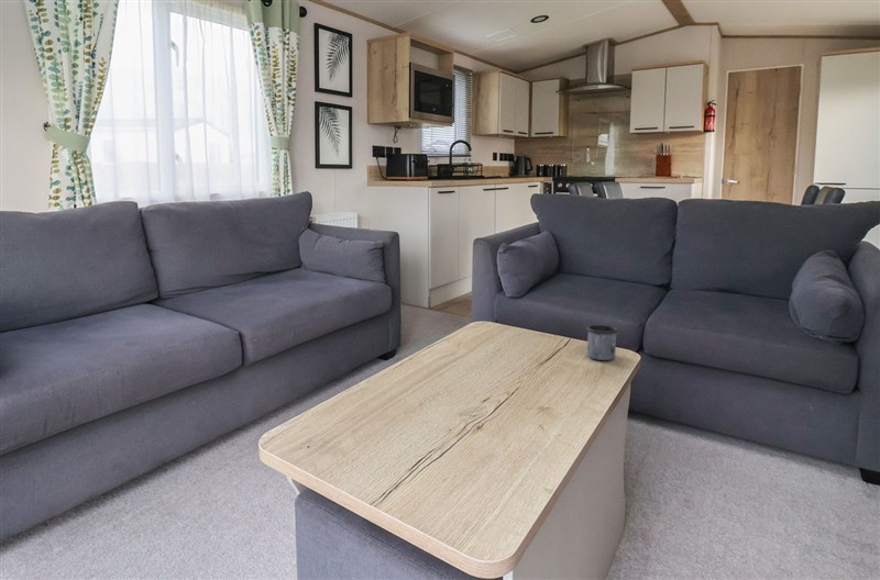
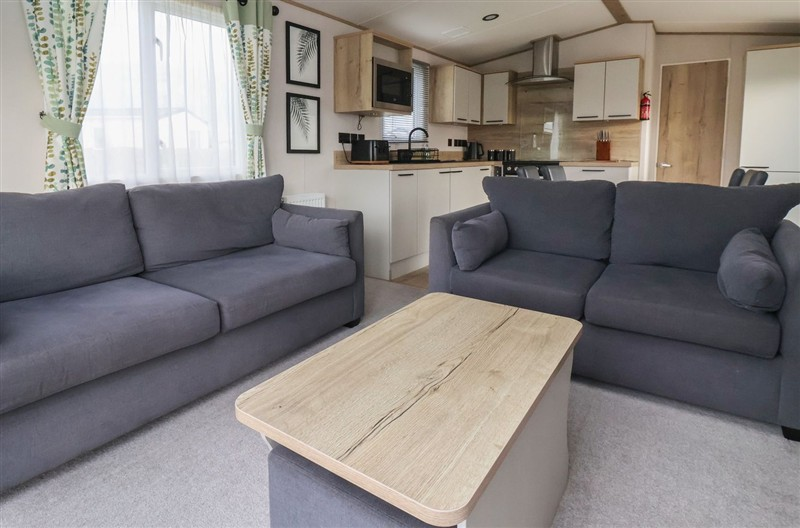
- mug [586,324,619,361]
